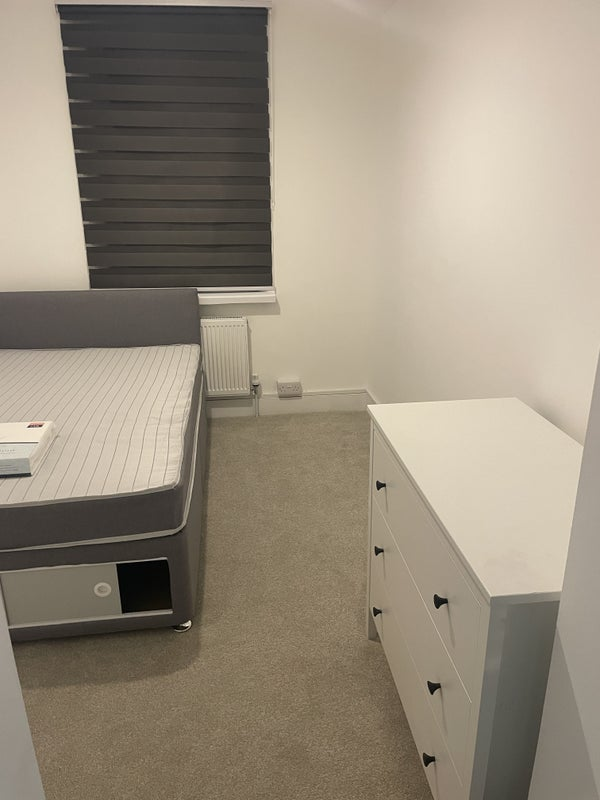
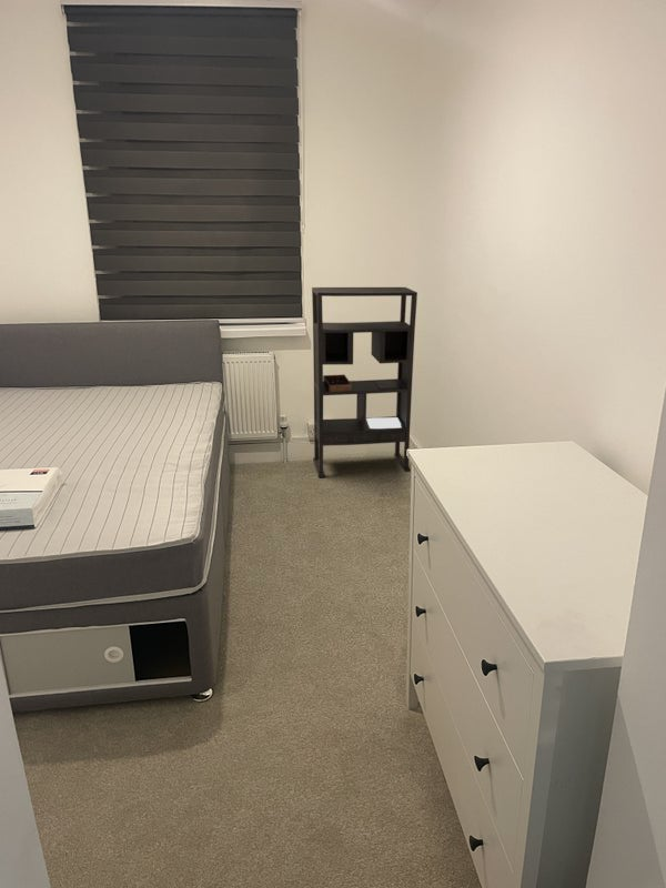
+ bookshelf [311,286,418,478]
